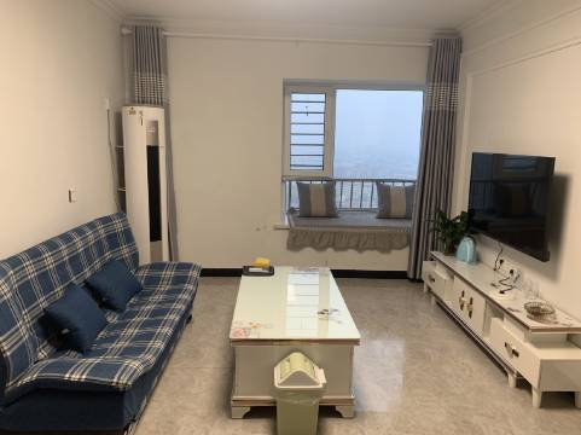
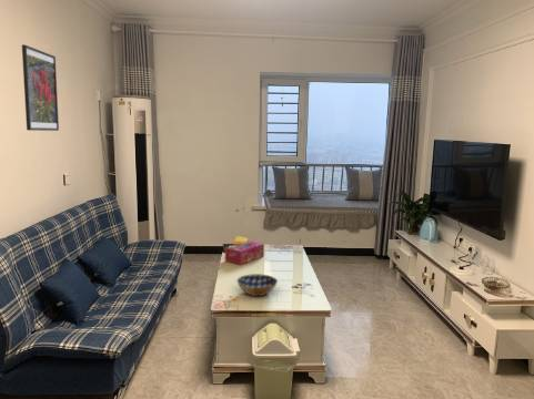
+ tissue box [224,239,265,266]
+ bowl [235,273,279,297]
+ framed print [21,43,60,132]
